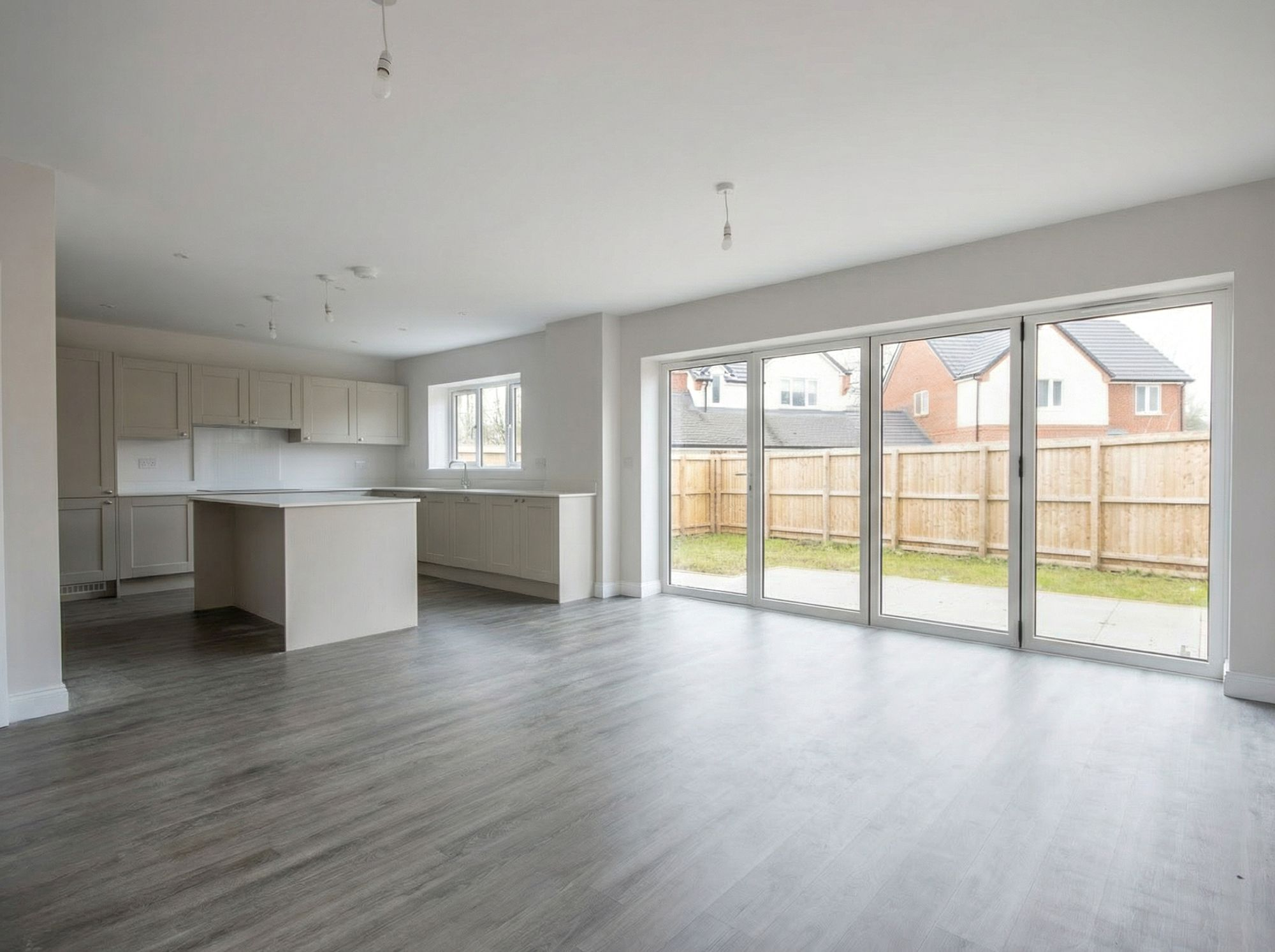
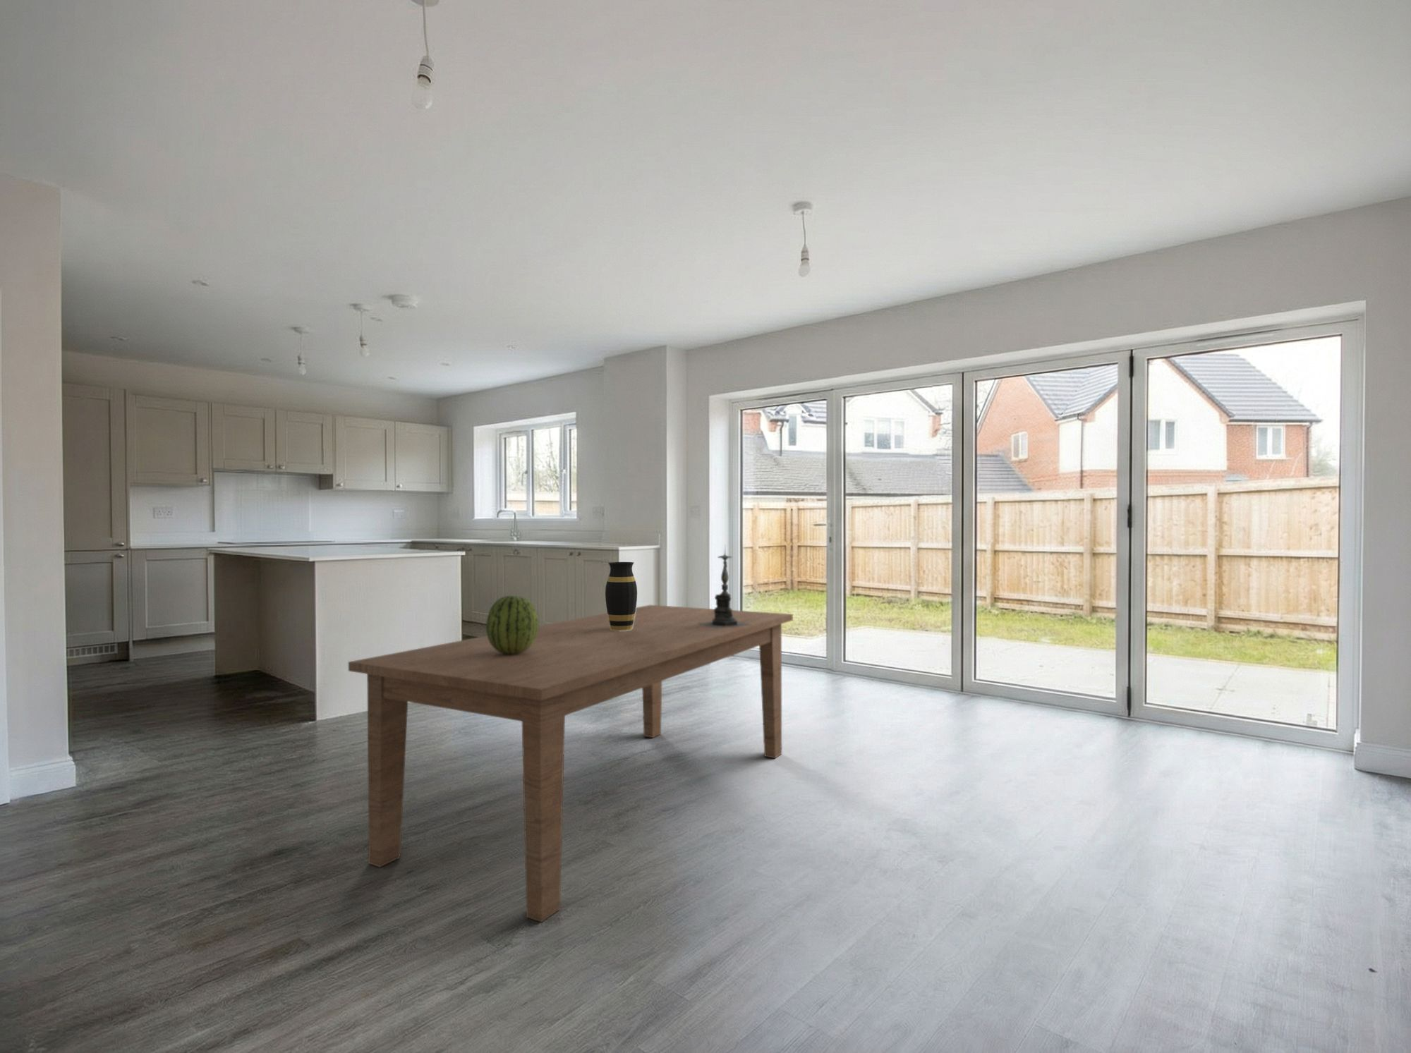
+ vase [604,562,637,630]
+ candle holder [698,544,750,628]
+ fruit [486,595,540,655]
+ dining table [347,604,793,924]
